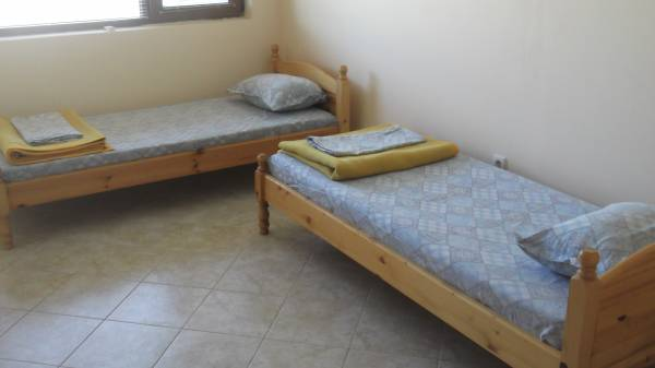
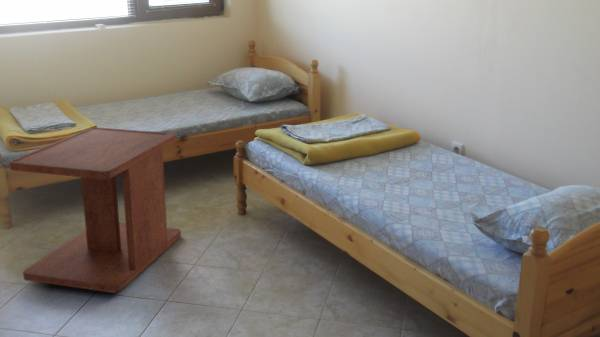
+ side table [8,126,182,294]
